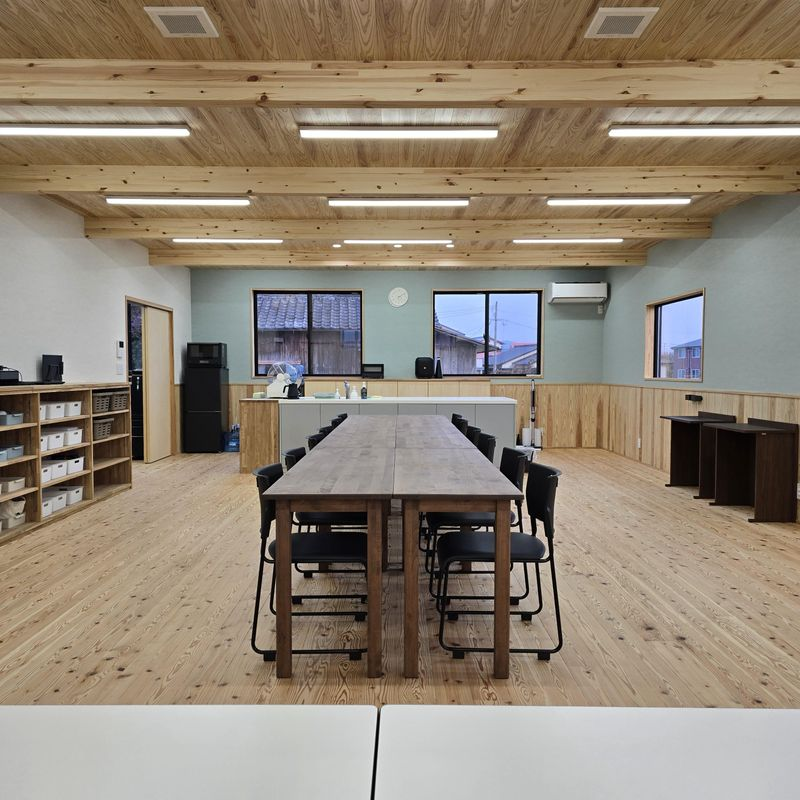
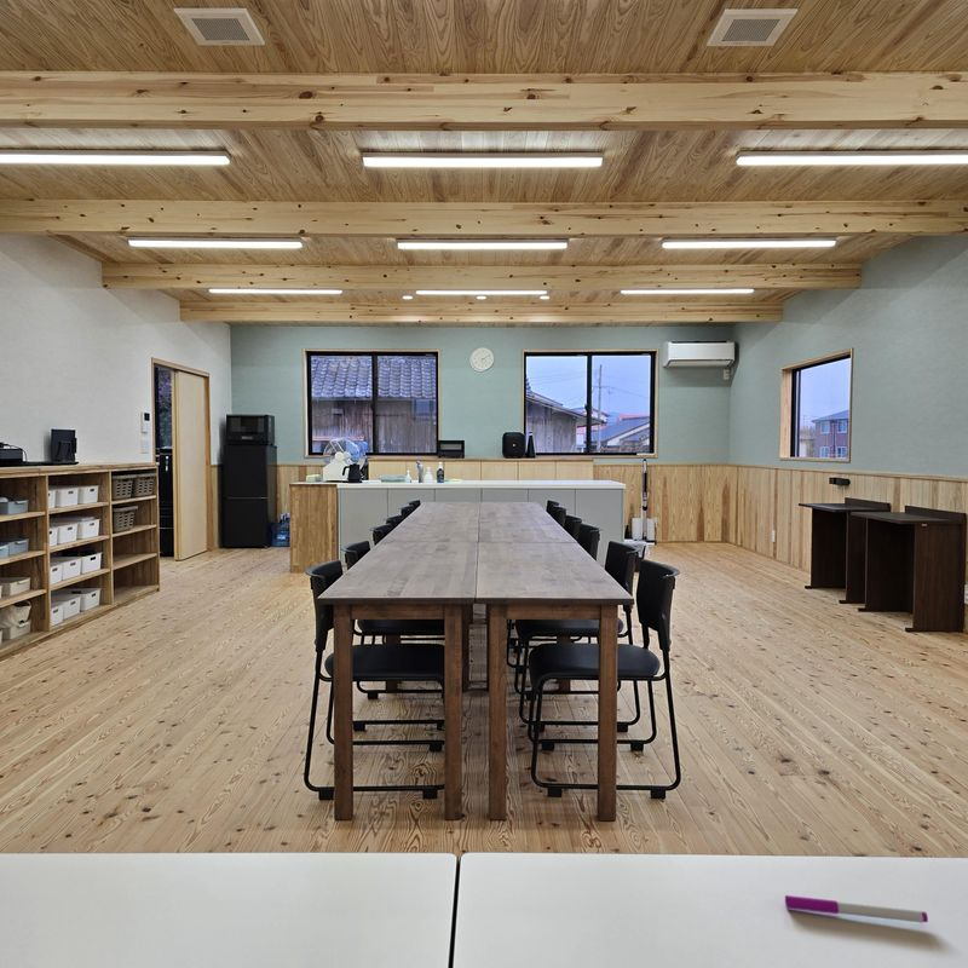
+ pen [784,894,929,923]
